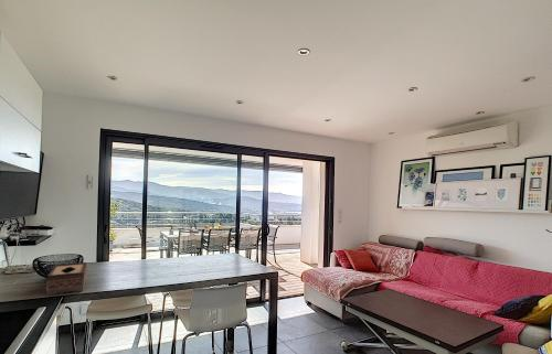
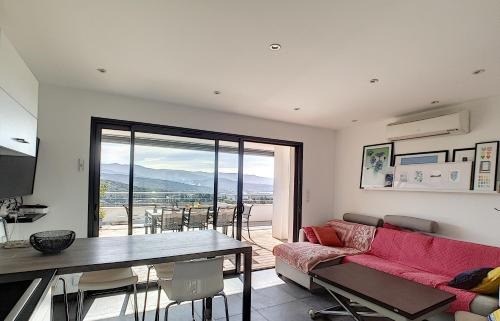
- tissue box [45,261,88,297]
